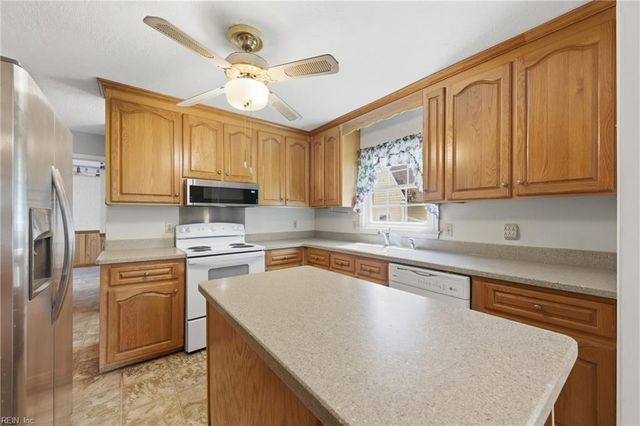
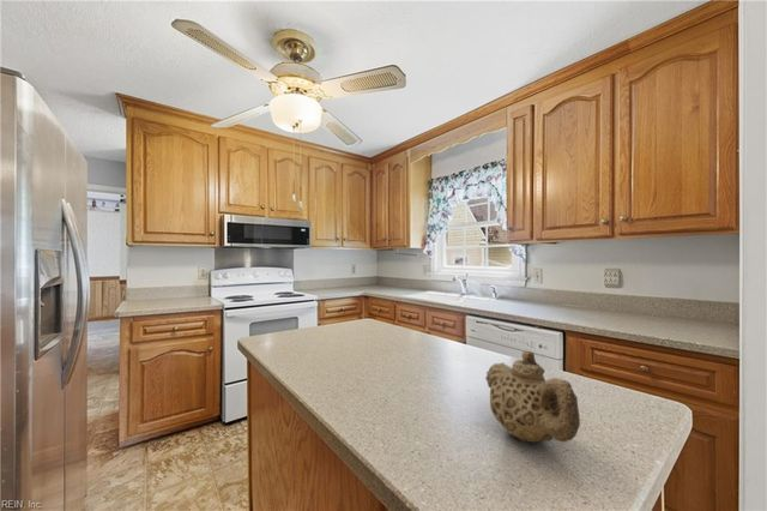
+ teapot [484,350,581,444]
